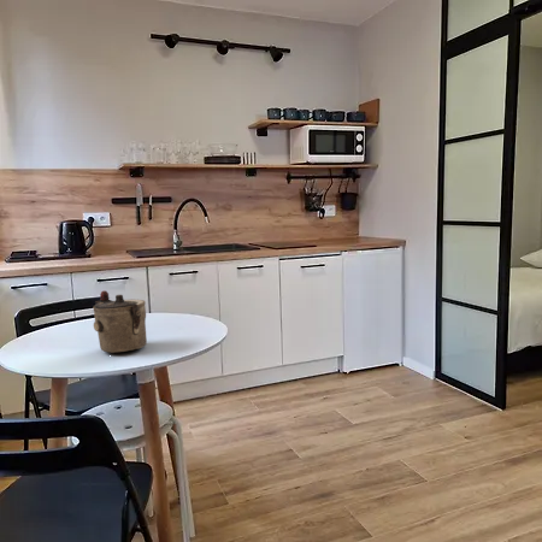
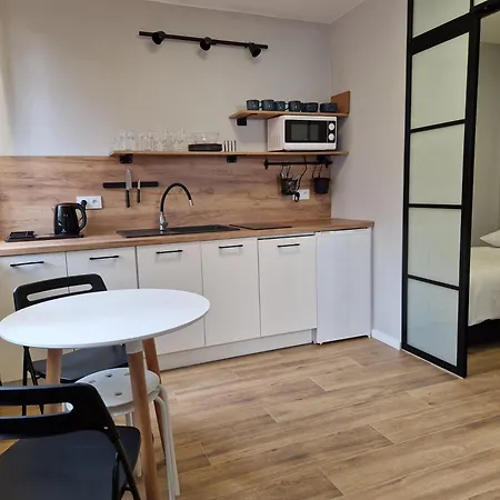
- teapot [93,289,148,354]
